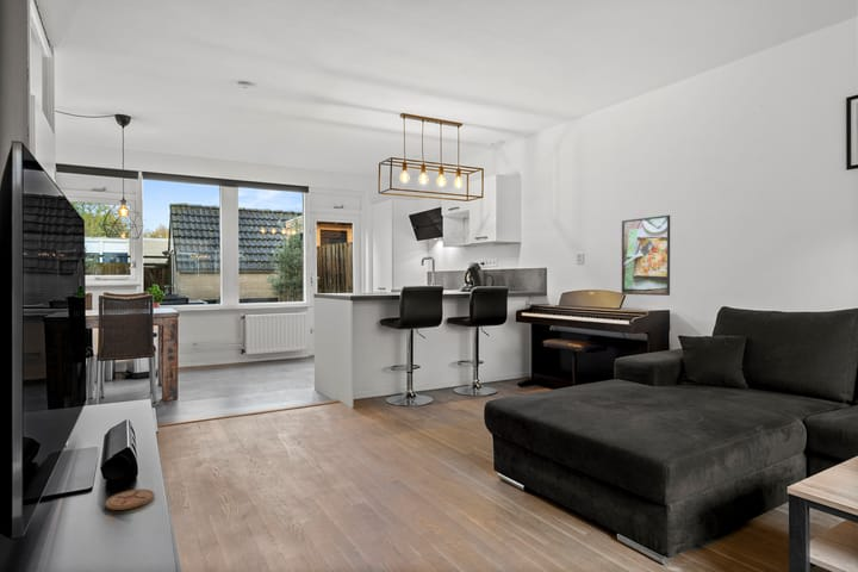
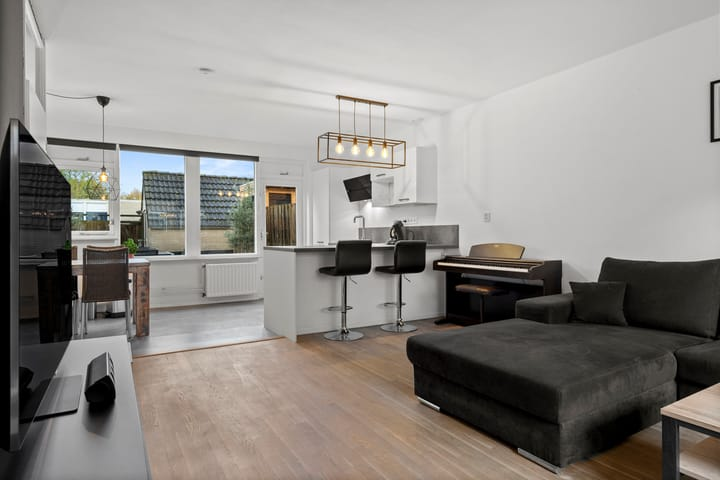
- coaster [104,489,156,511]
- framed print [621,214,671,297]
